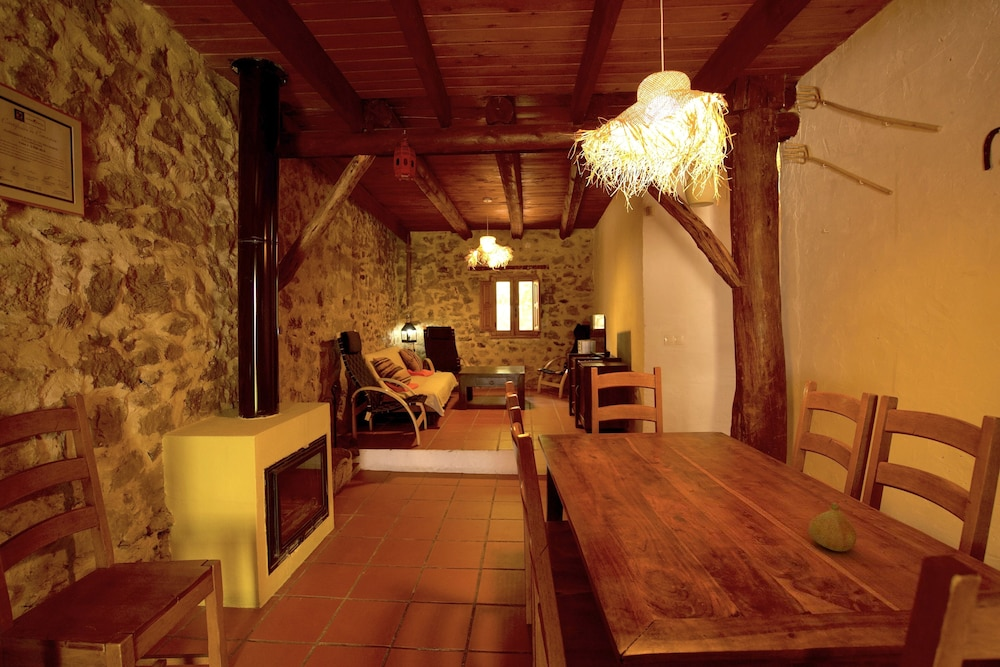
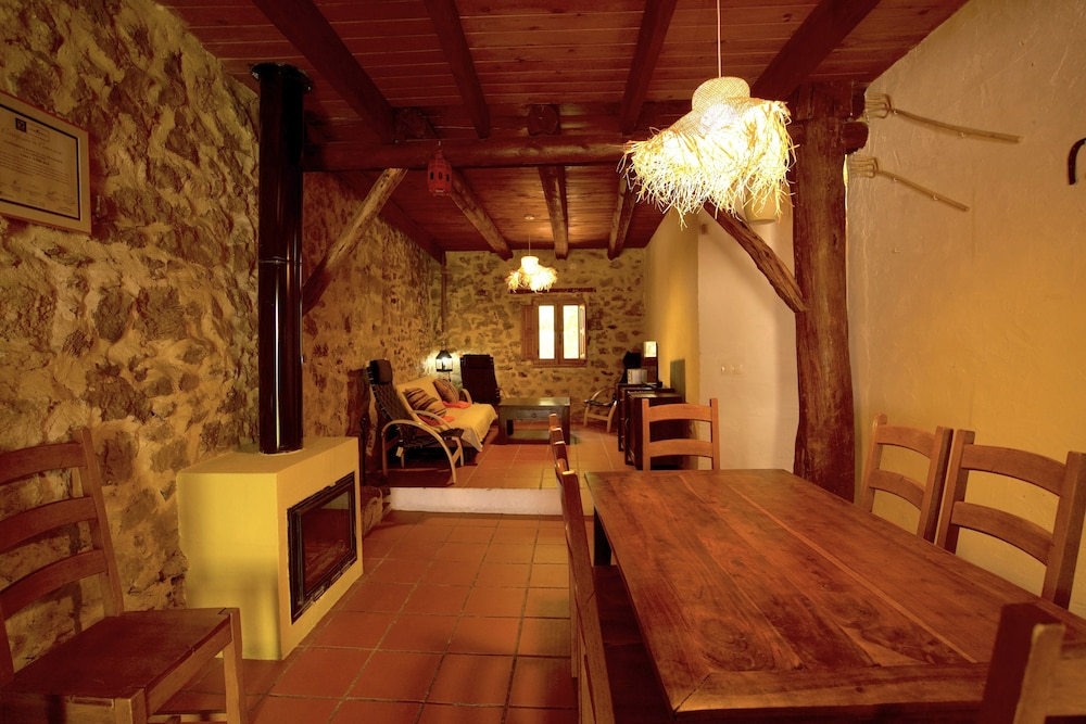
- fruit [808,502,858,552]
